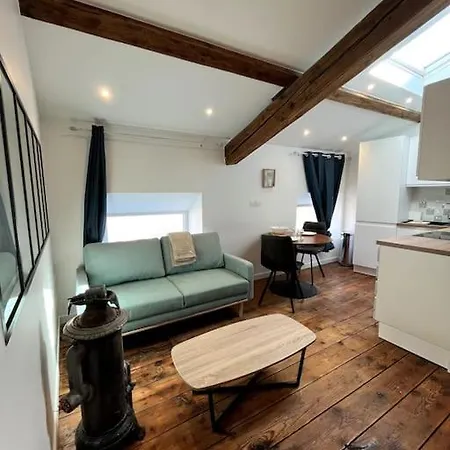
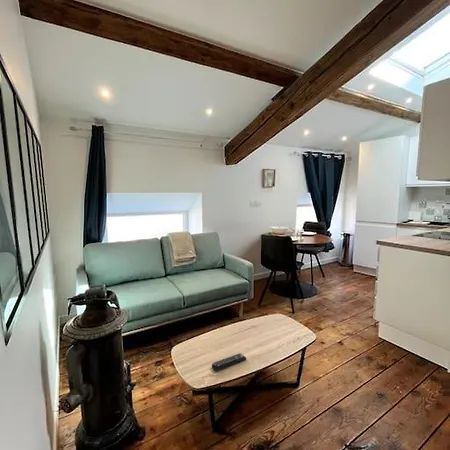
+ remote control [211,352,247,371]
